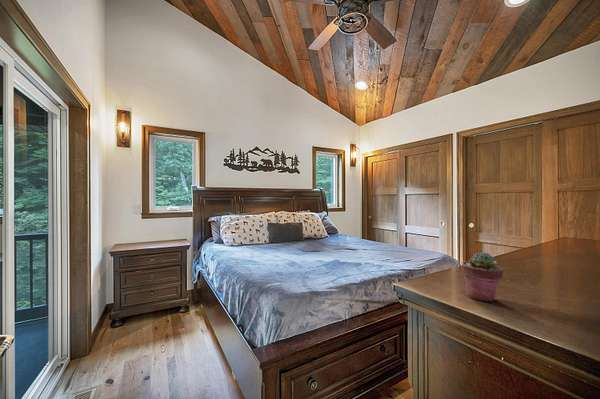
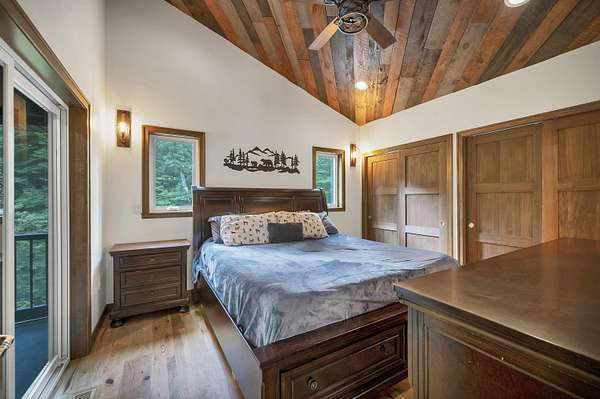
- potted succulent [461,251,504,302]
